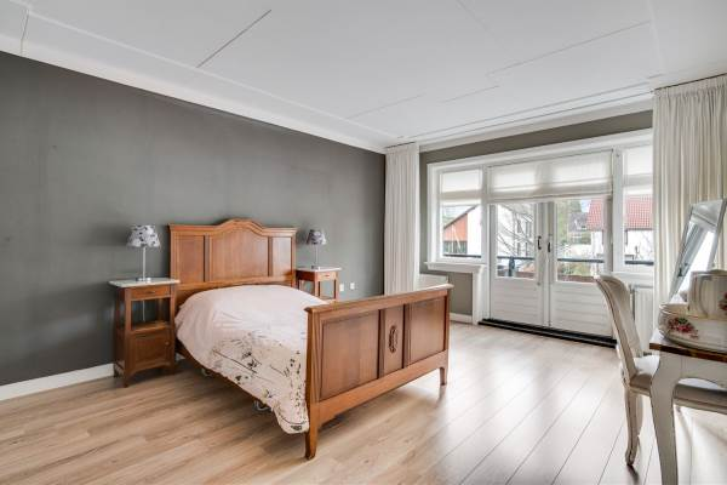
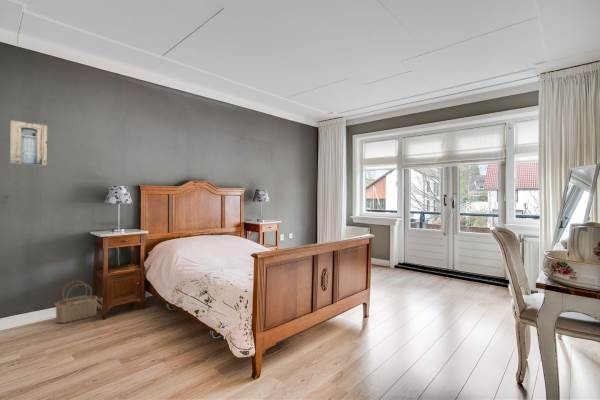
+ wicker basket [54,280,99,324]
+ wall art [9,119,48,166]
